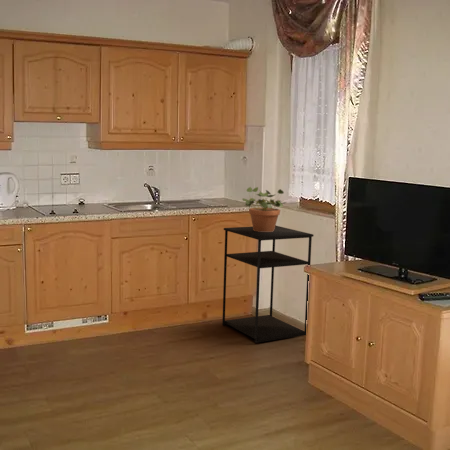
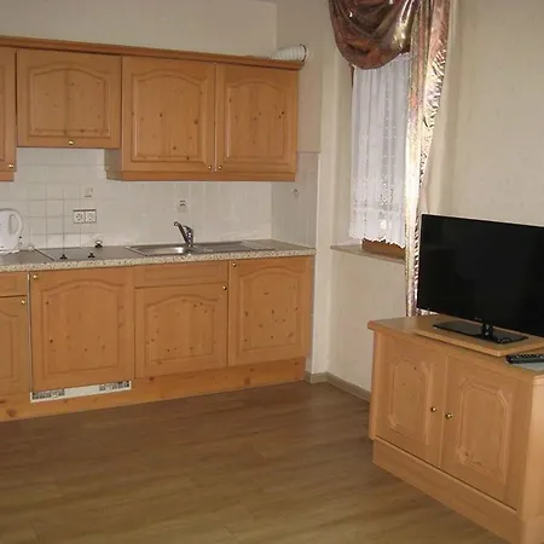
- shelving unit [221,225,314,344]
- potted plant [241,186,288,232]
